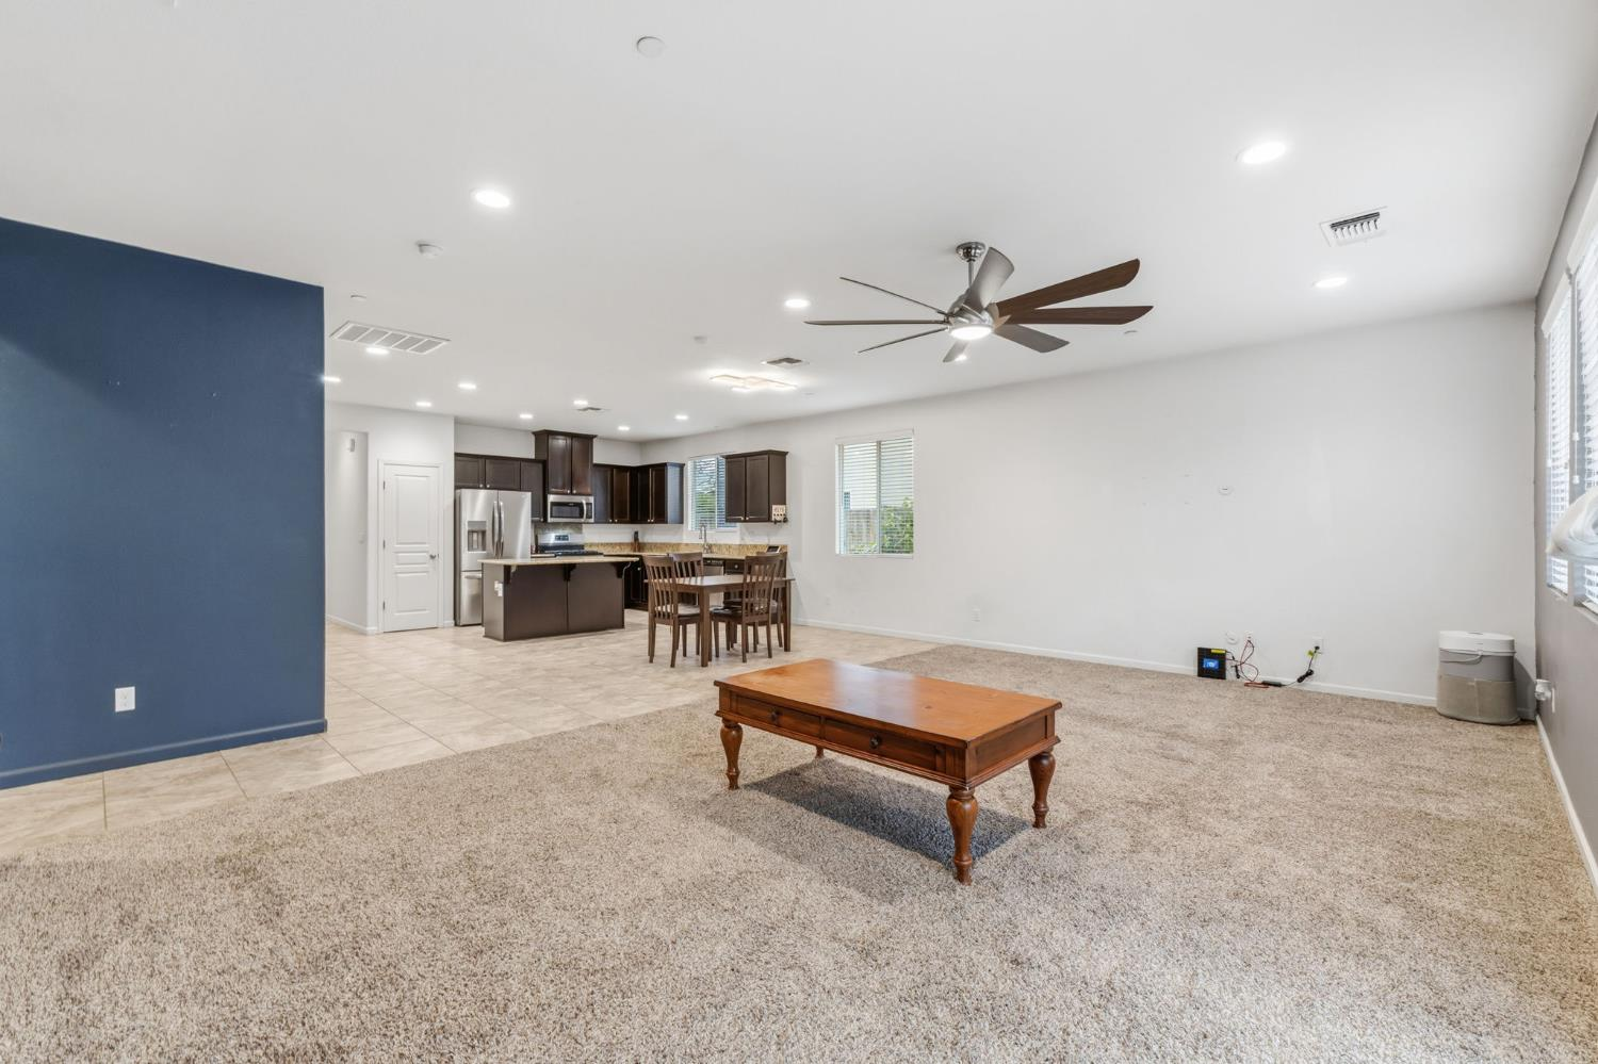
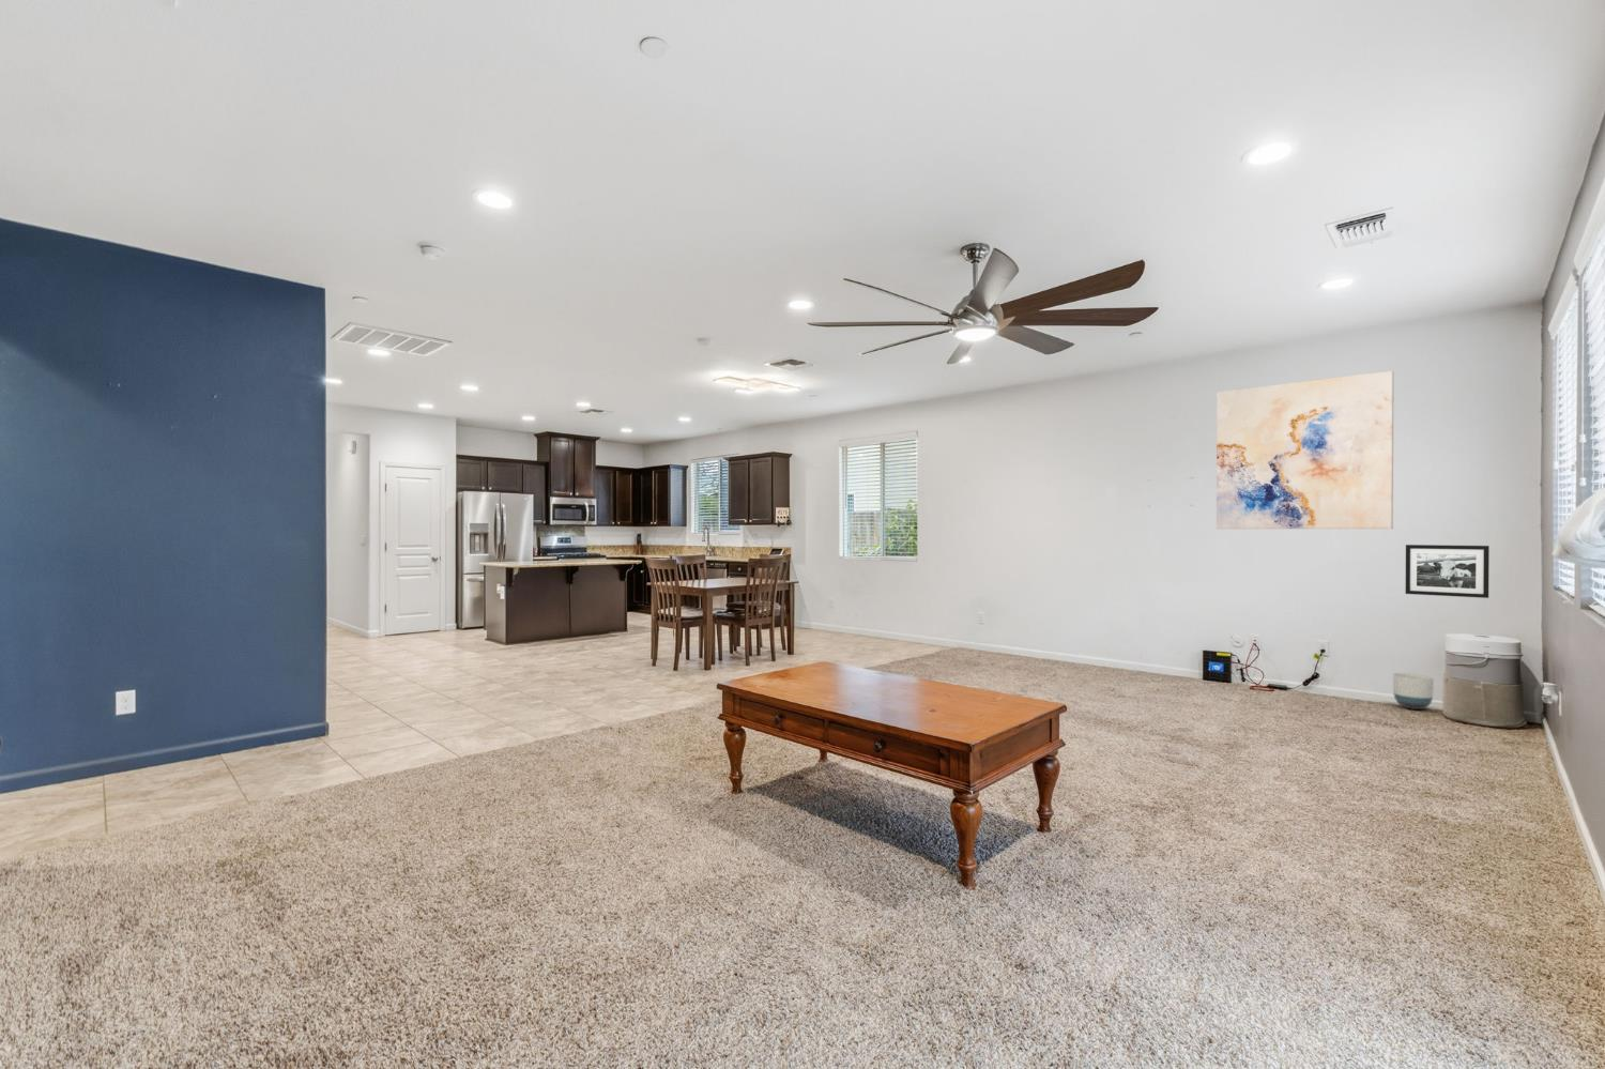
+ wall art [1215,370,1395,530]
+ planter [1392,672,1434,711]
+ picture frame [1405,544,1491,599]
